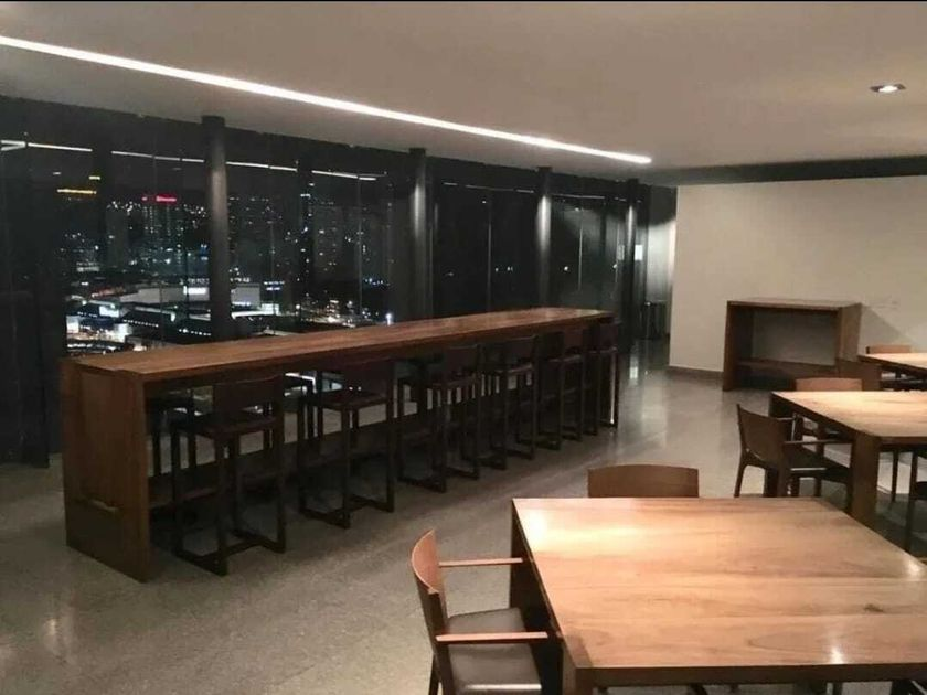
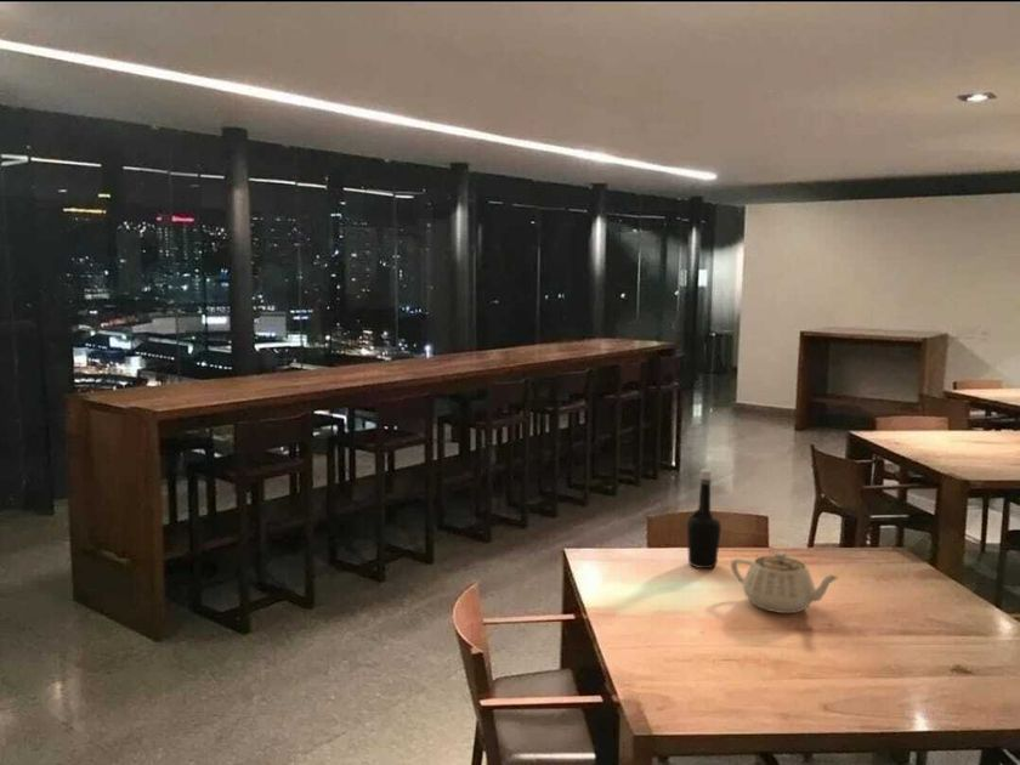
+ bottle [686,469,722,570]
+ teapot [730,550,841,614]
